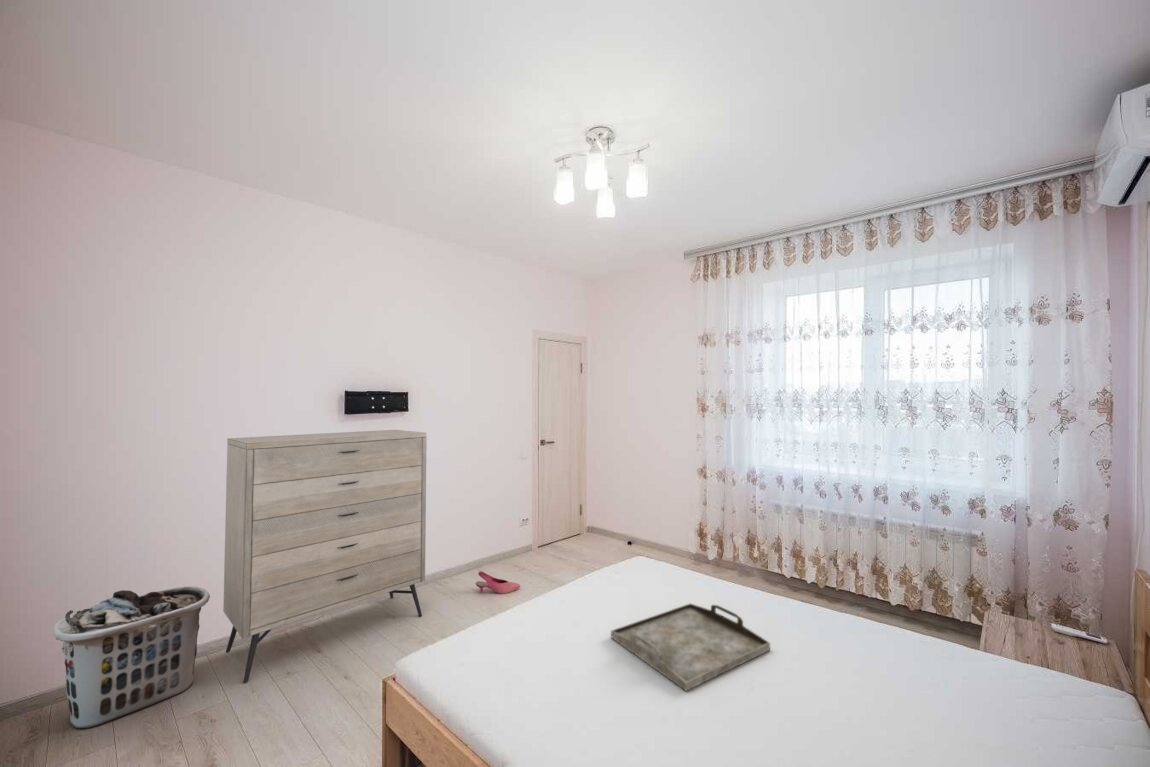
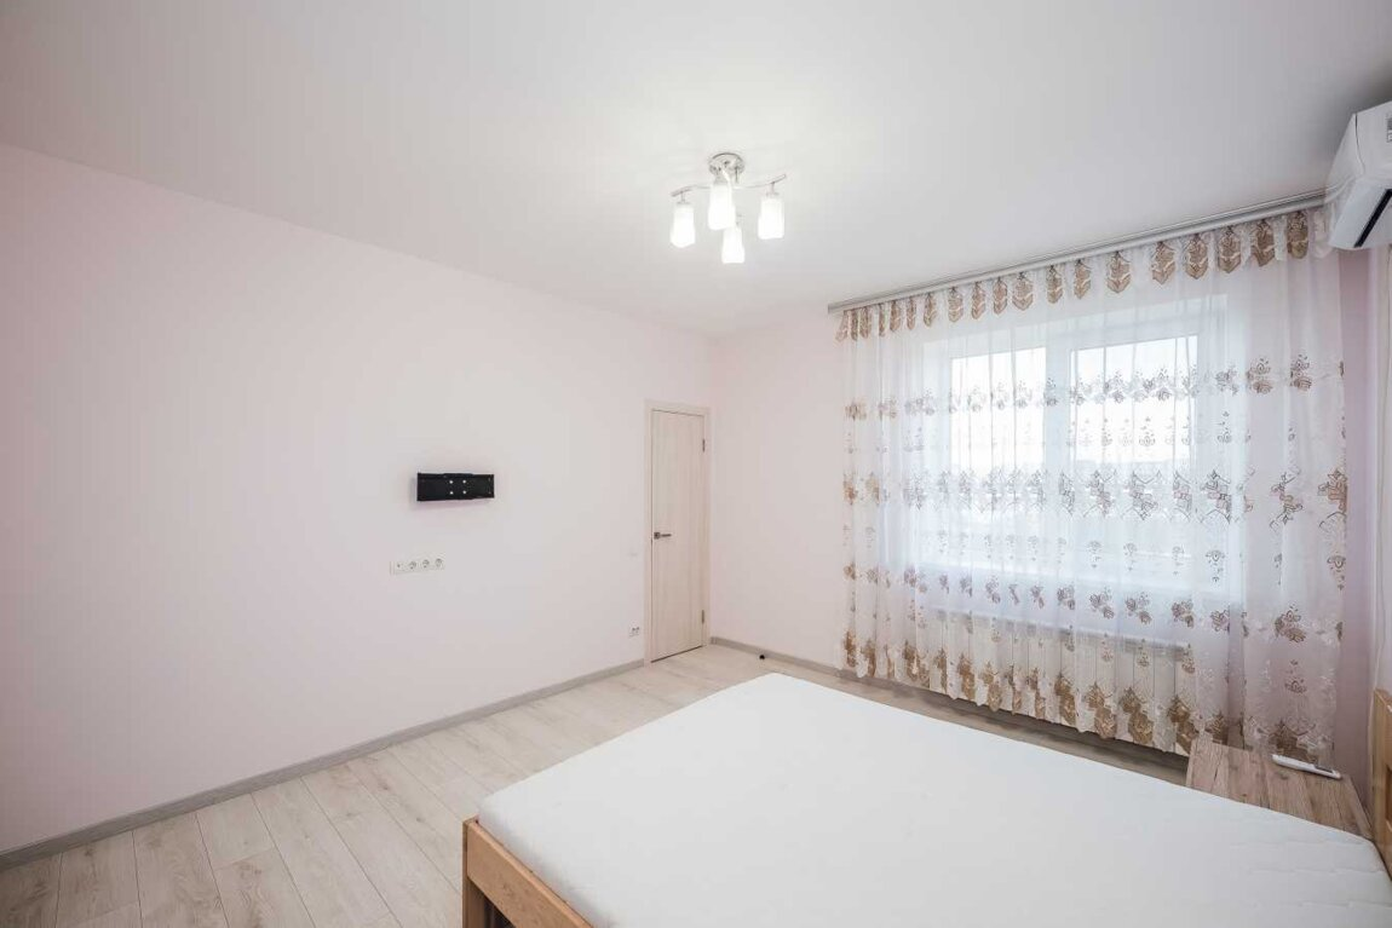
- shoe [475,570,521,595]
- serving tray [610,602,771,692]
- clothes hamper [52,585,211,729]
- dresser [222,429,427,683]
